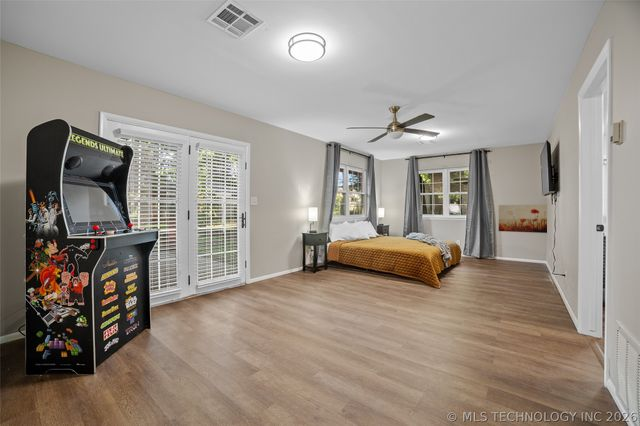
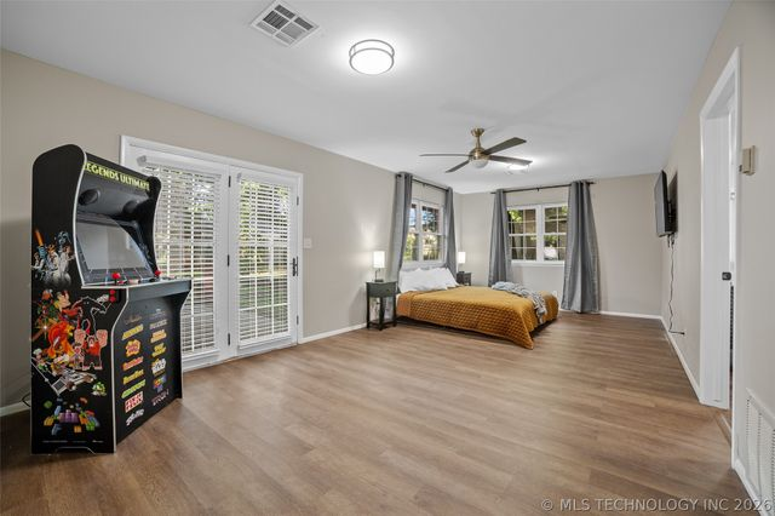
- wall art [498,204,548,234]
